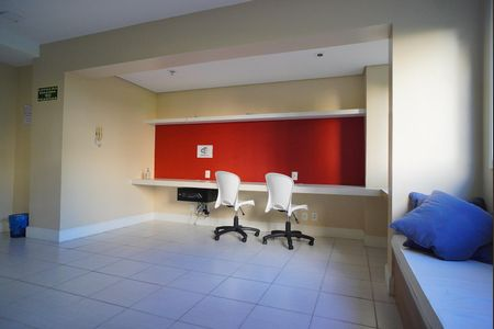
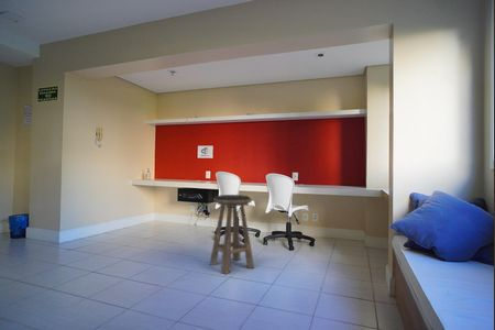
+ stool [209,194,255,275]
